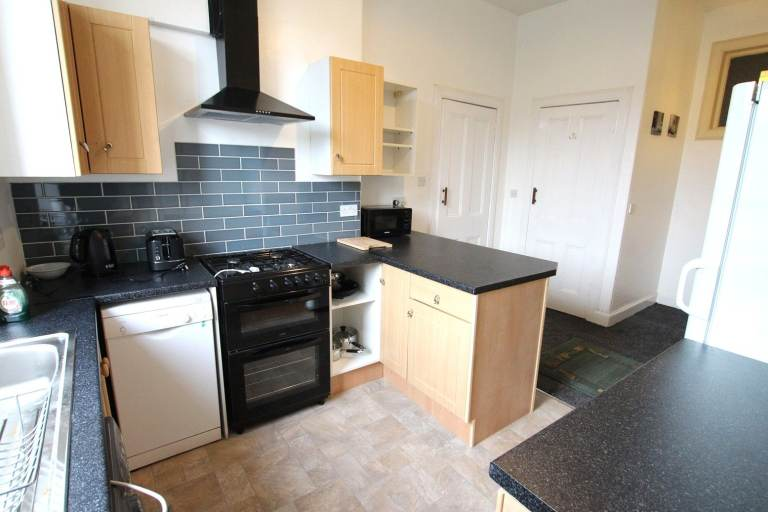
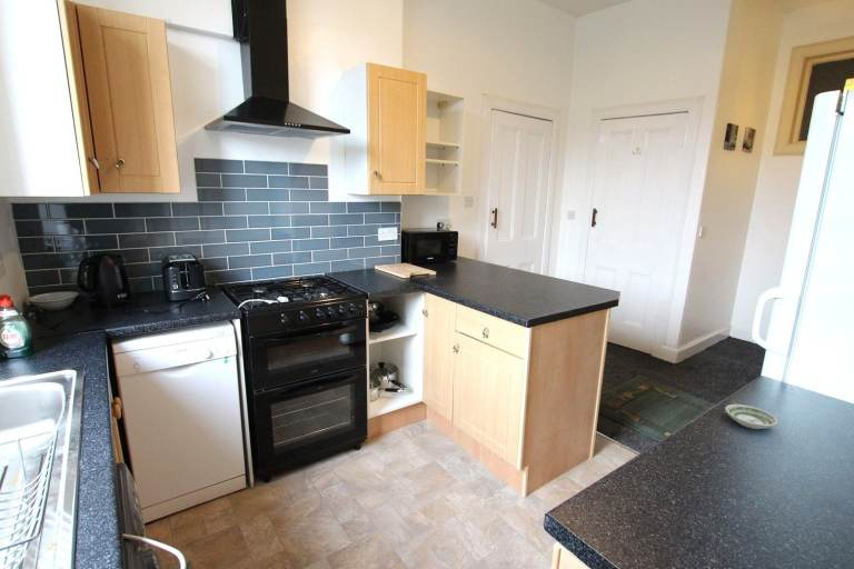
+ saucer [724,403,779,430]
